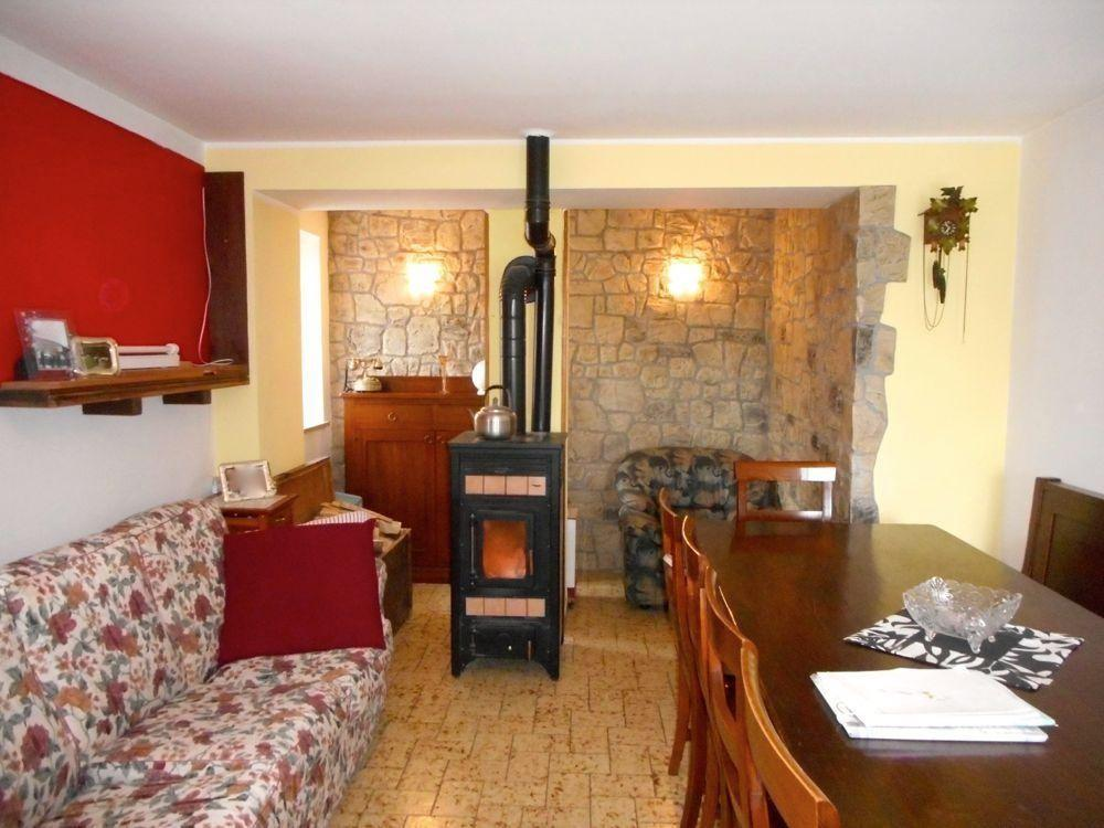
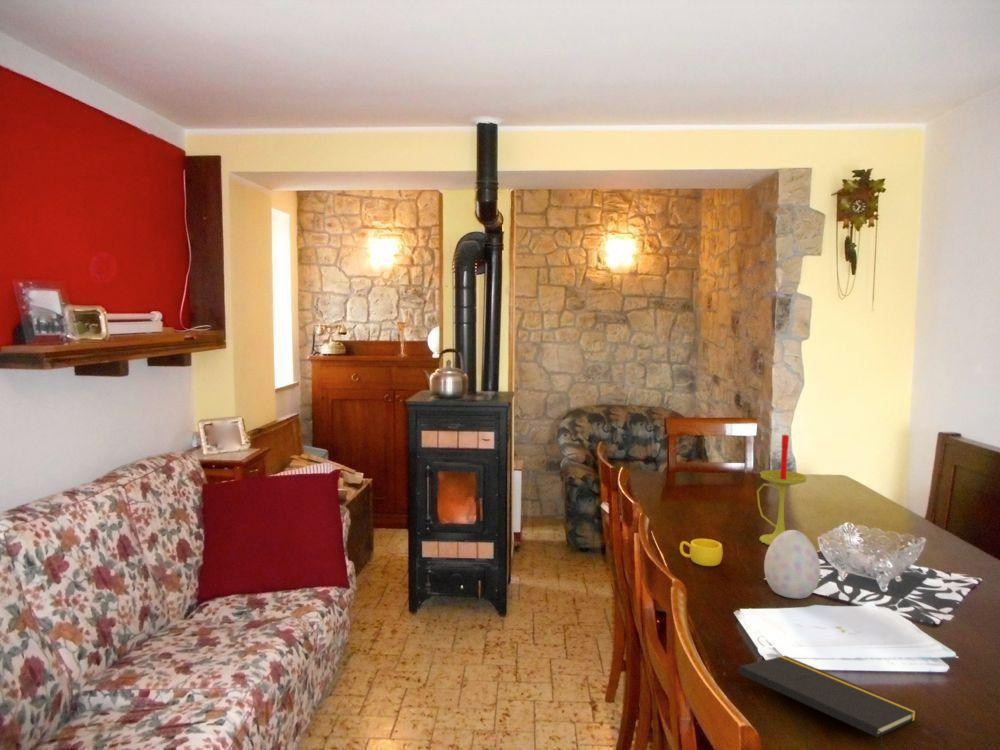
+ cup [679,538,724,567]
+ notepad [738,655,919,750]
+ decorative egg [763,529,821,600]
+ candle [756,432,808,546]
